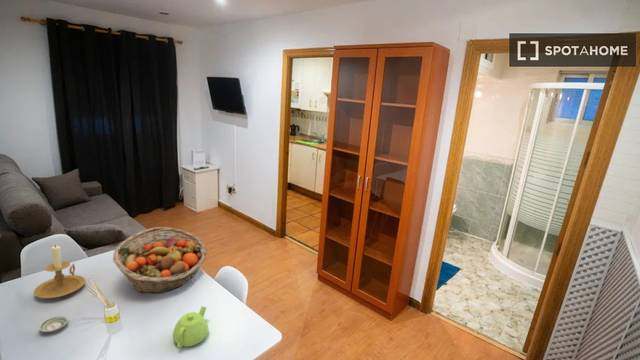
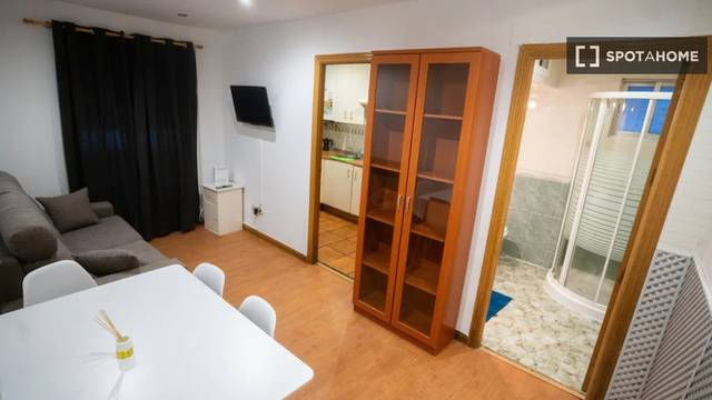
- candle holder [33,244,86,299]
- saucer [38,315,69,333]
- teapot [172,305,209,349]
- fruit basket [112,226,208,294]
